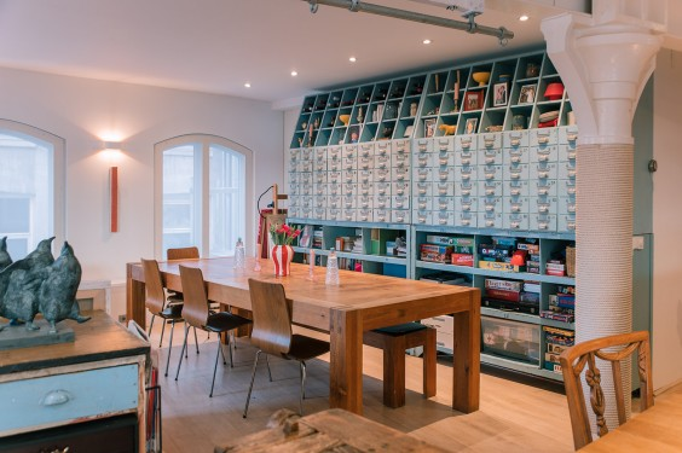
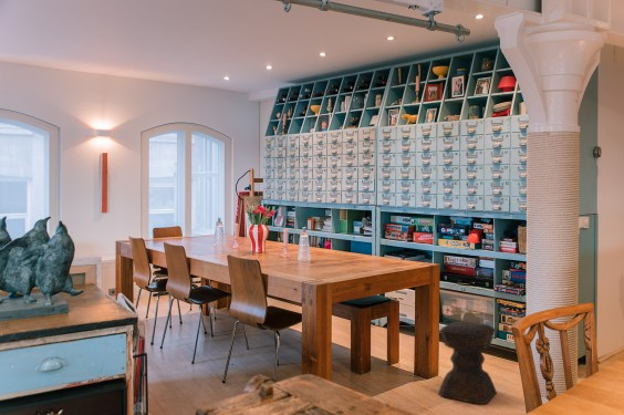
+ stool [437,321,498,405]
